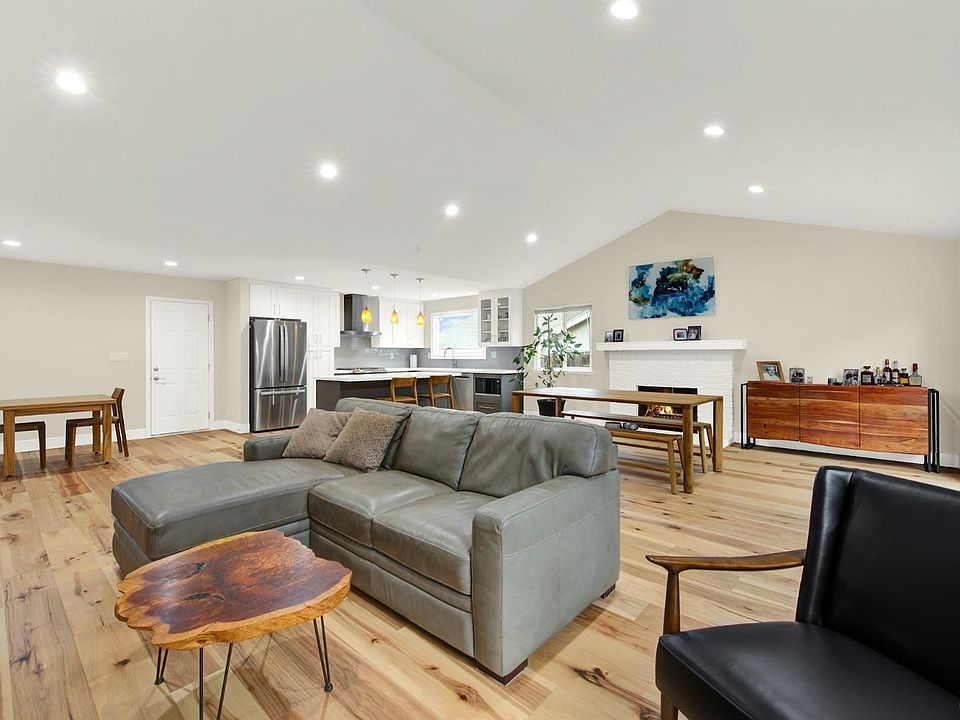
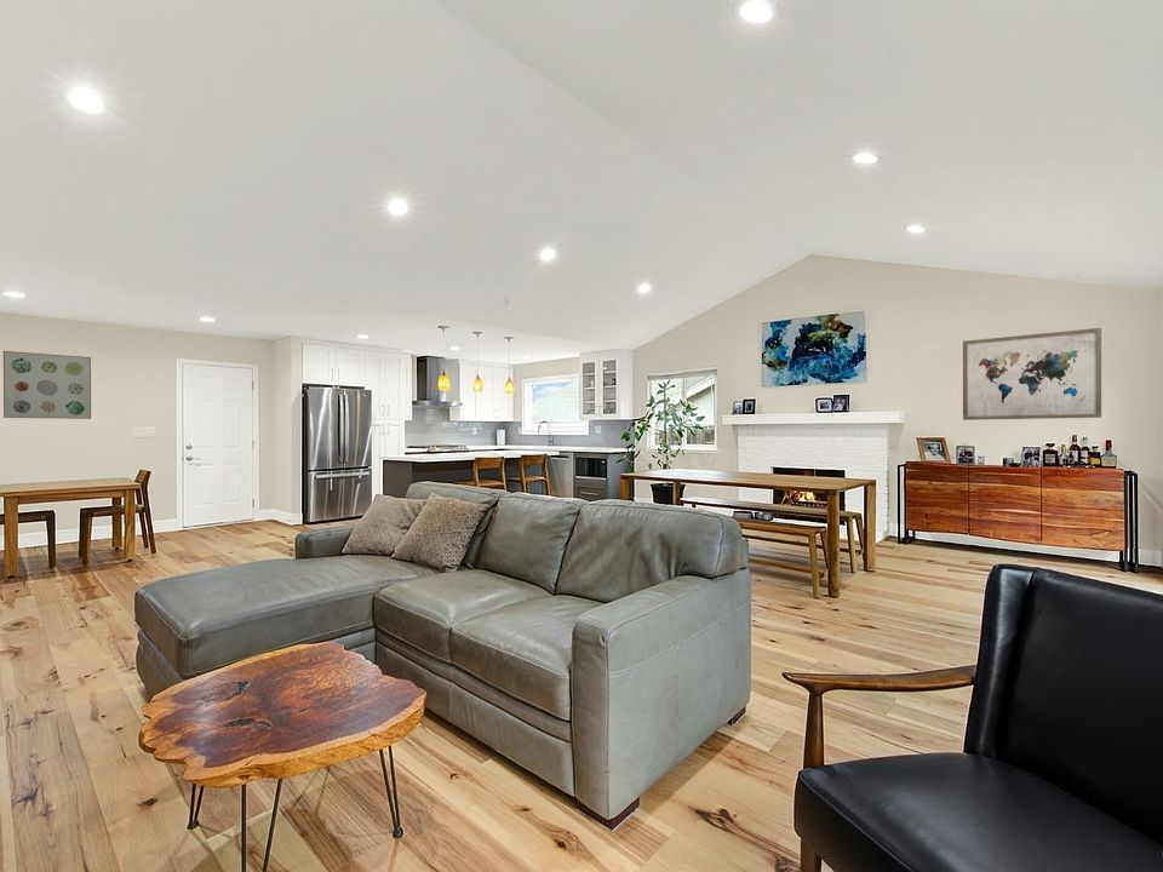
+ wall art [962,327,1102,421]
+ wall art [2,350,92,420]
